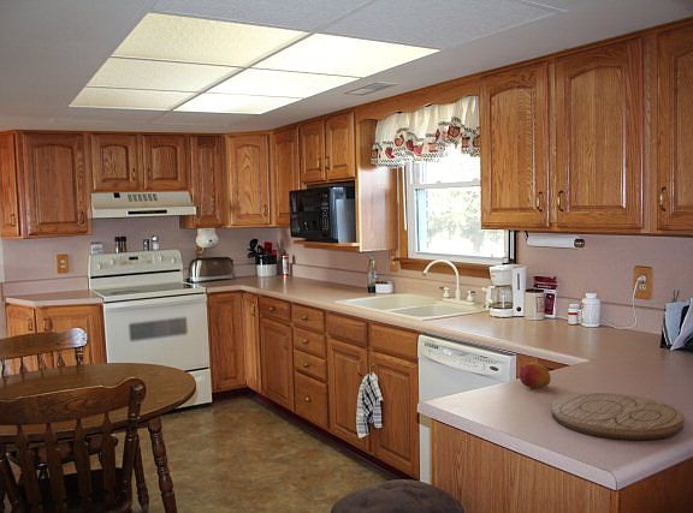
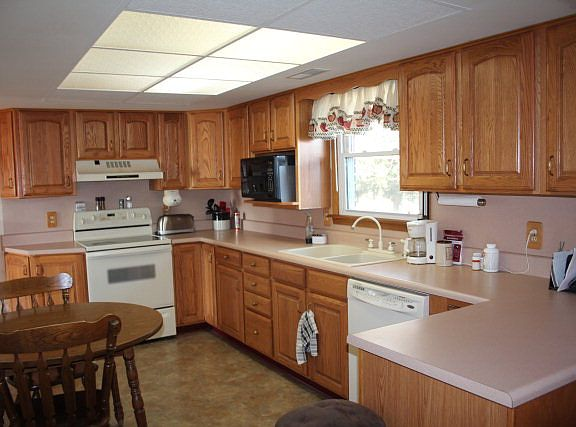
- cutting board [551,392,685,441]
- fruit [519,362,552,388]
